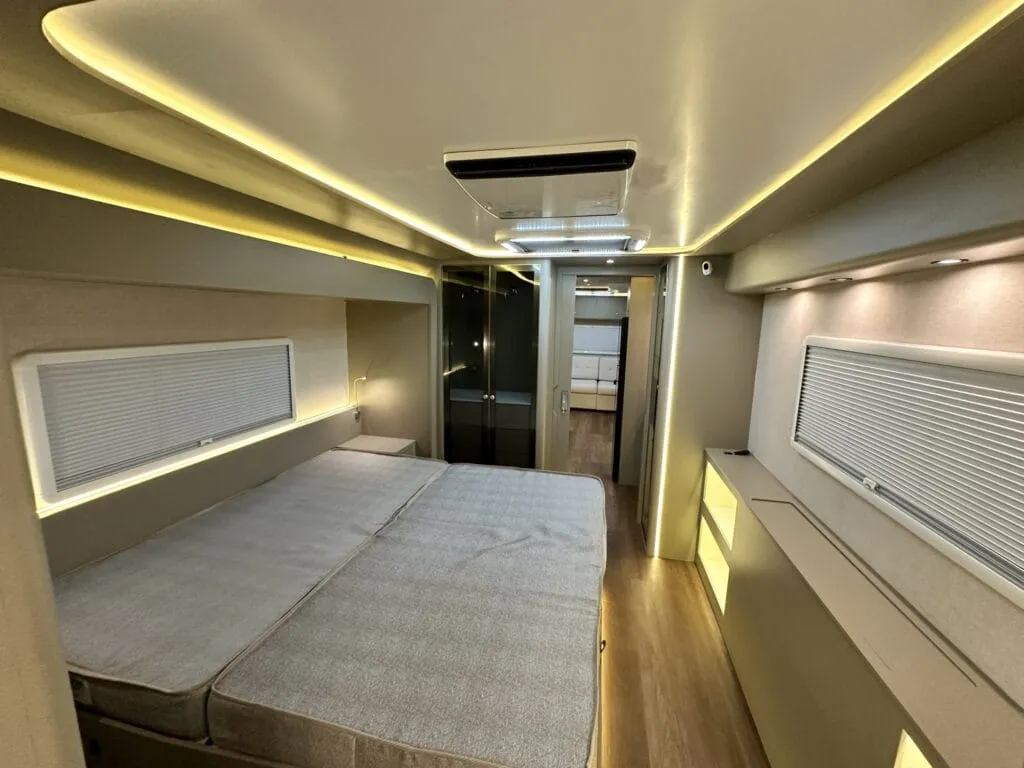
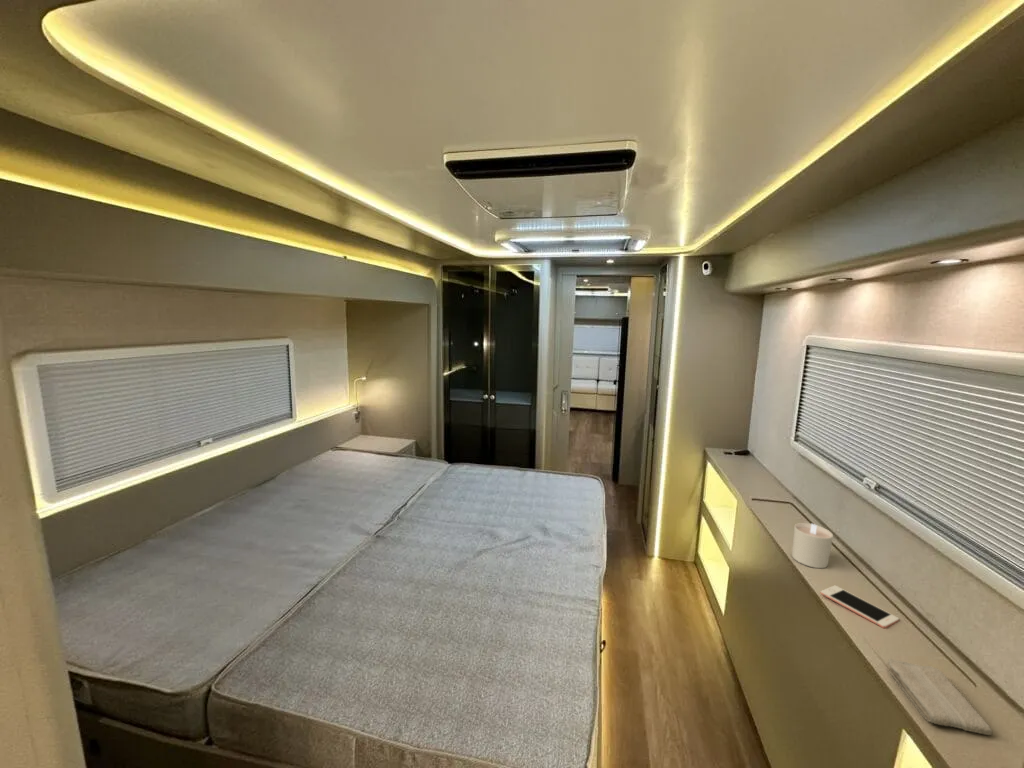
+ cell phone [820,585,900,629]
+ candle [791,522,834,569]
+ washcloth [885,658,993,736]
